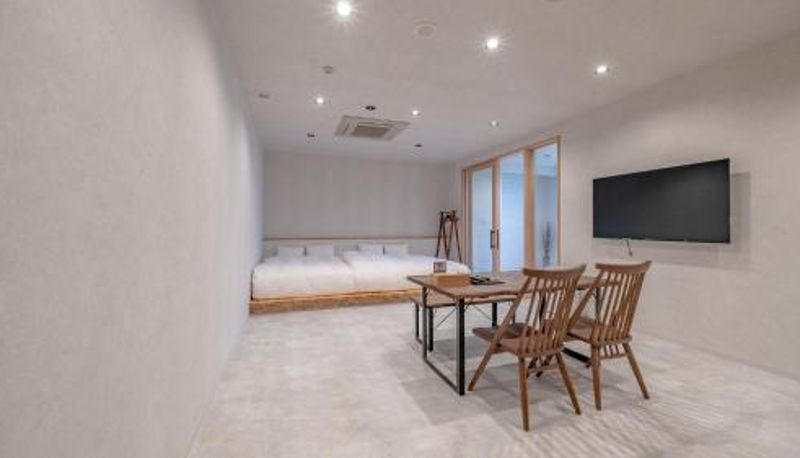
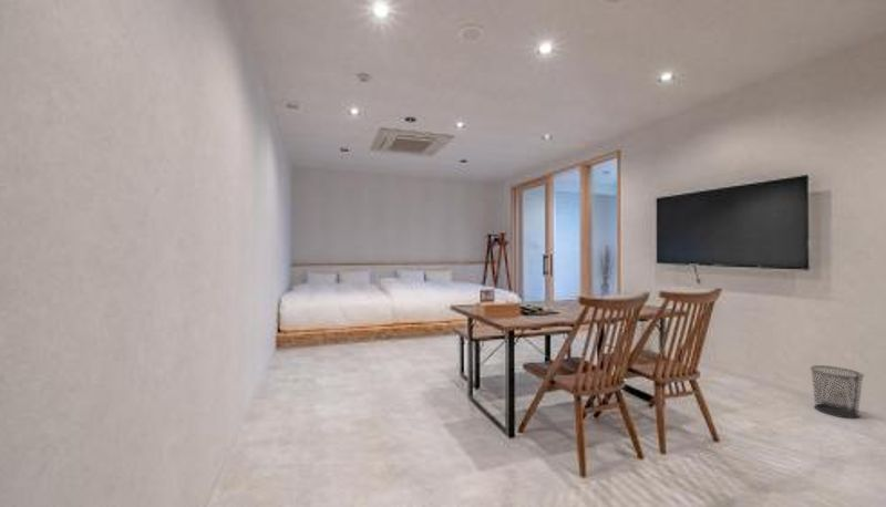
+ waste bin [810,364,865,420]
